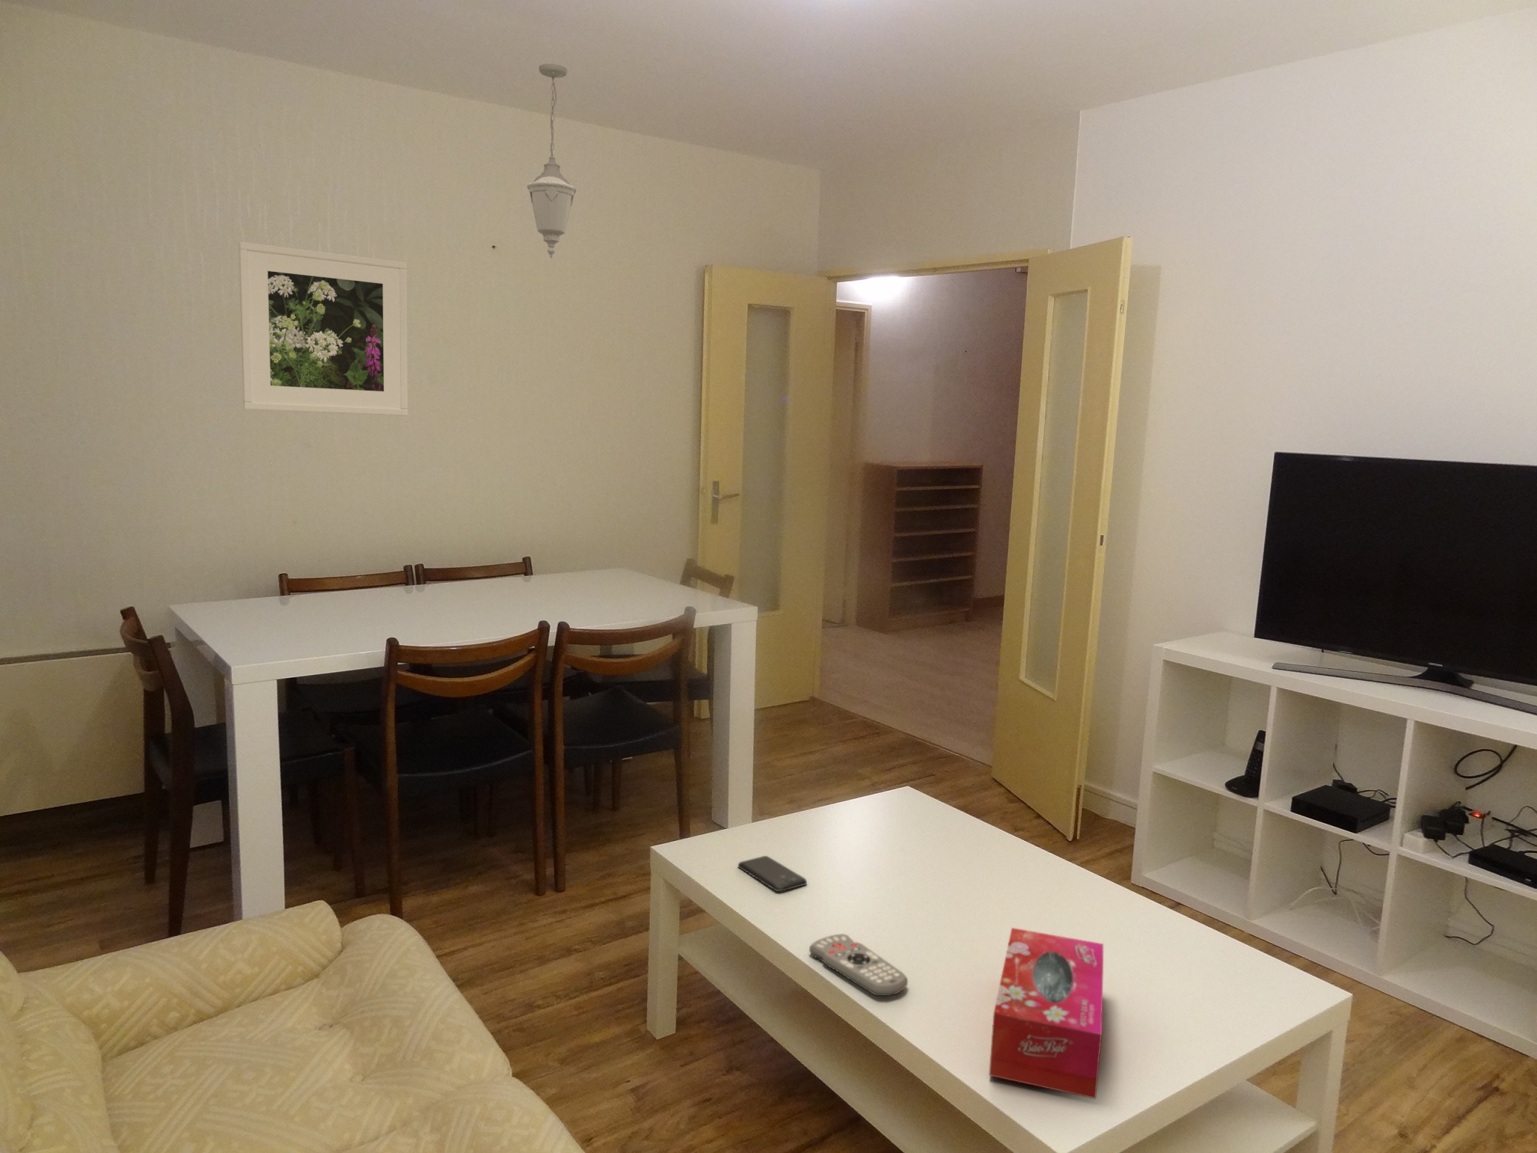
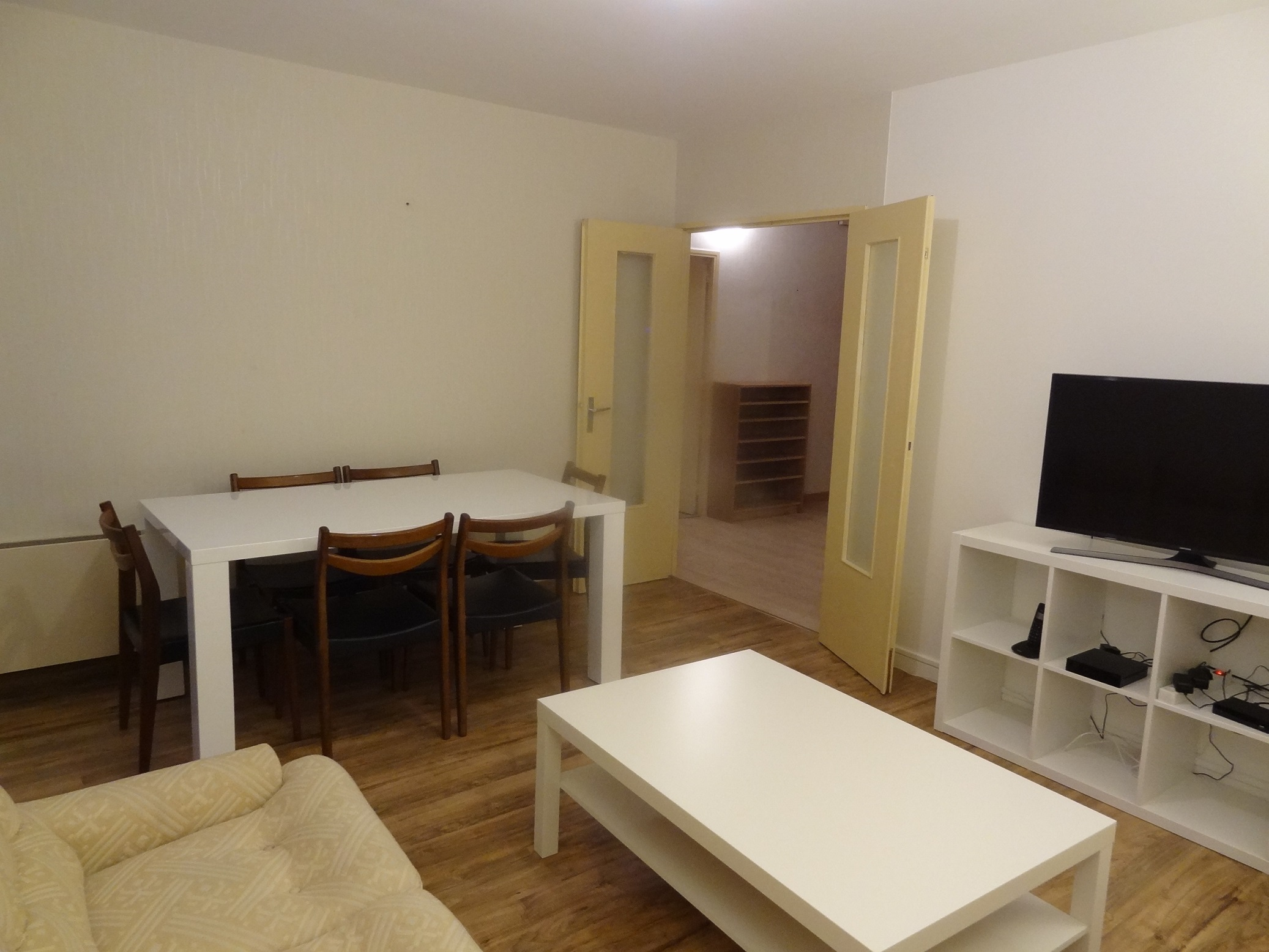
- pendant light [526,63,577,259]
- remote control [809,933,908,997]
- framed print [237,241,408,417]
- smartphone [738,855,808,893]
- tissue box [988,927,1105,1100]
